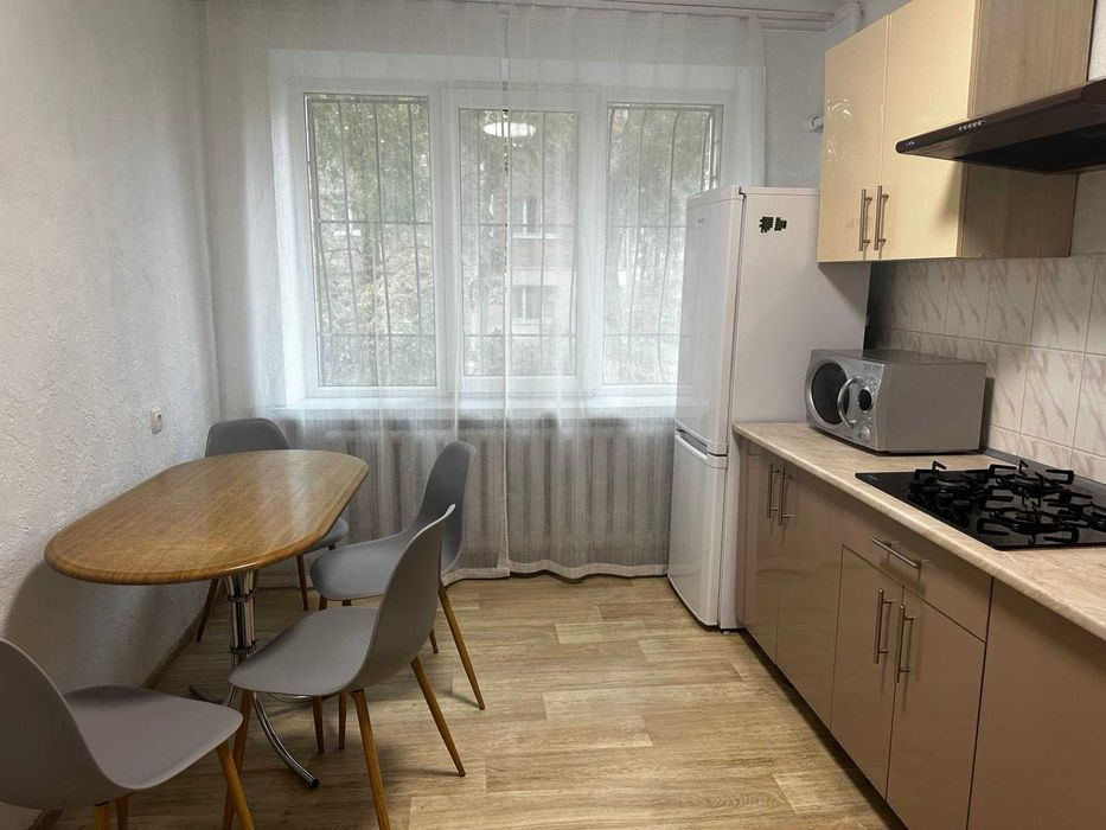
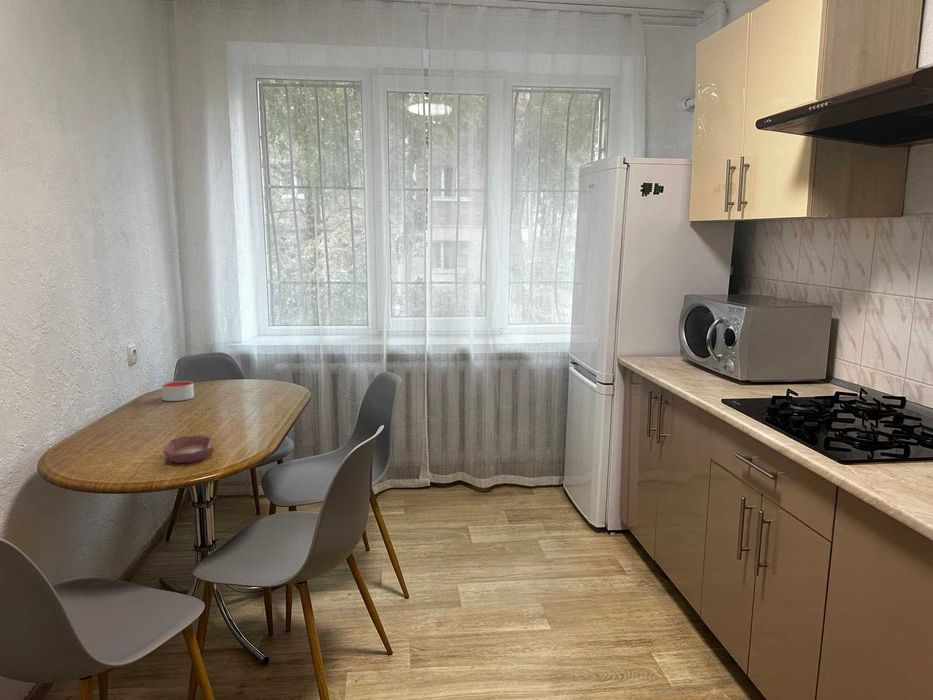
+ candle [160,380,195,402]
+ bowl [162,434,214,464]
